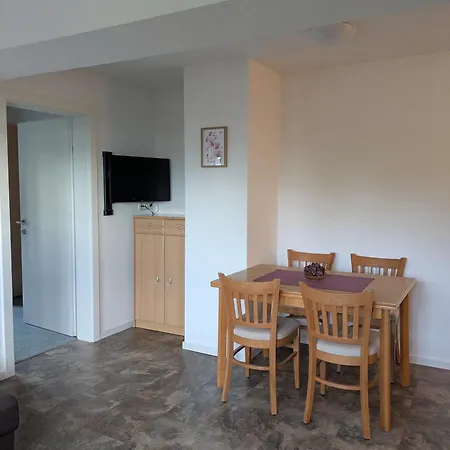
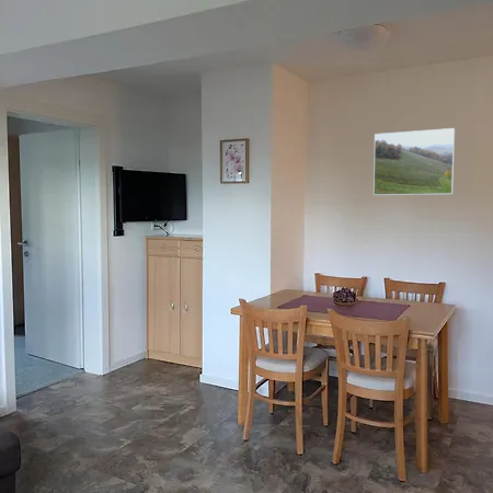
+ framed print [372,127,456,196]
